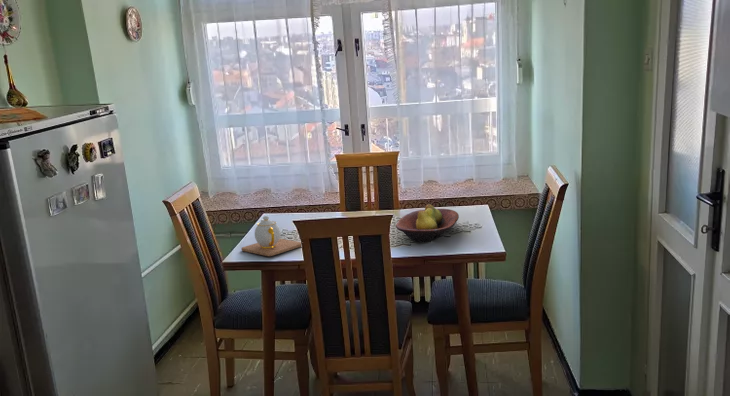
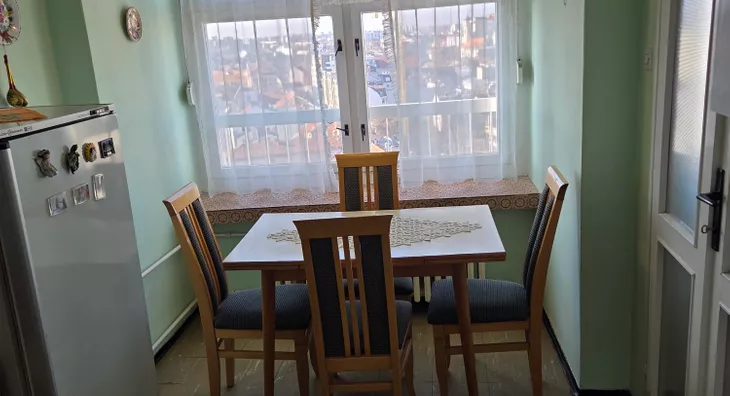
- teapot [240,215,302,257]
- fruit bowl [395,203,460,243]
